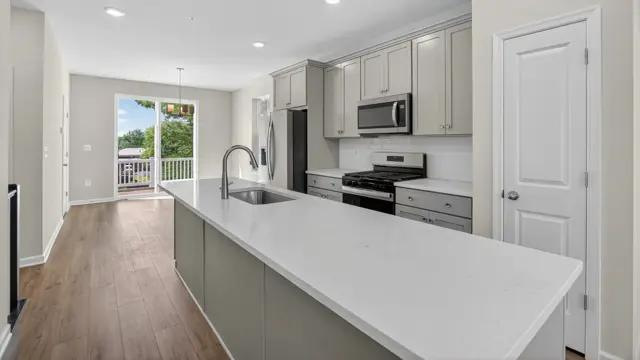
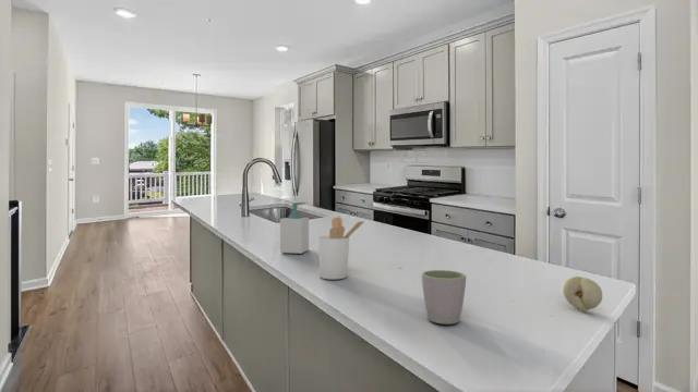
+ utensil holder [316,216,366,281]
+ mug [421,269,467,326]
+ soap bottle [279,201,310,255]
+ fruit [562,275,603,313]
